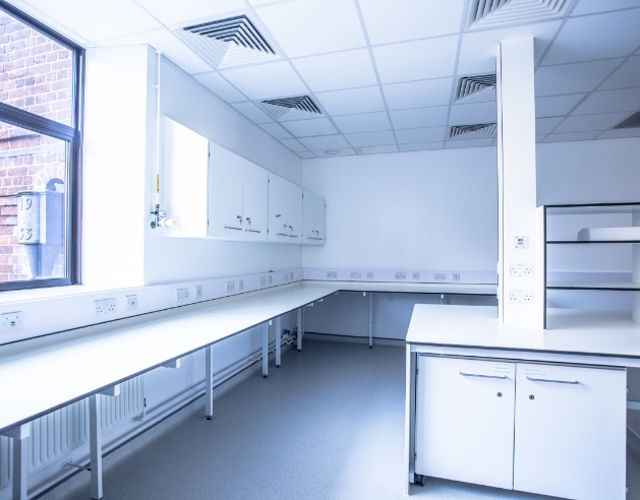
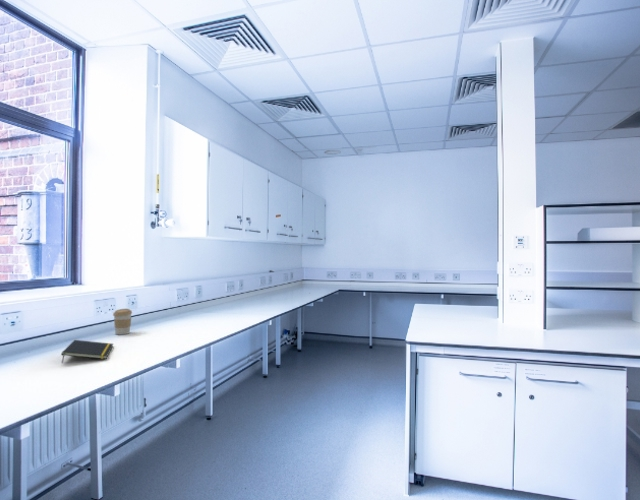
+ notepad [60,339,114,364]
+ coffee cup [112,308,133,335]
